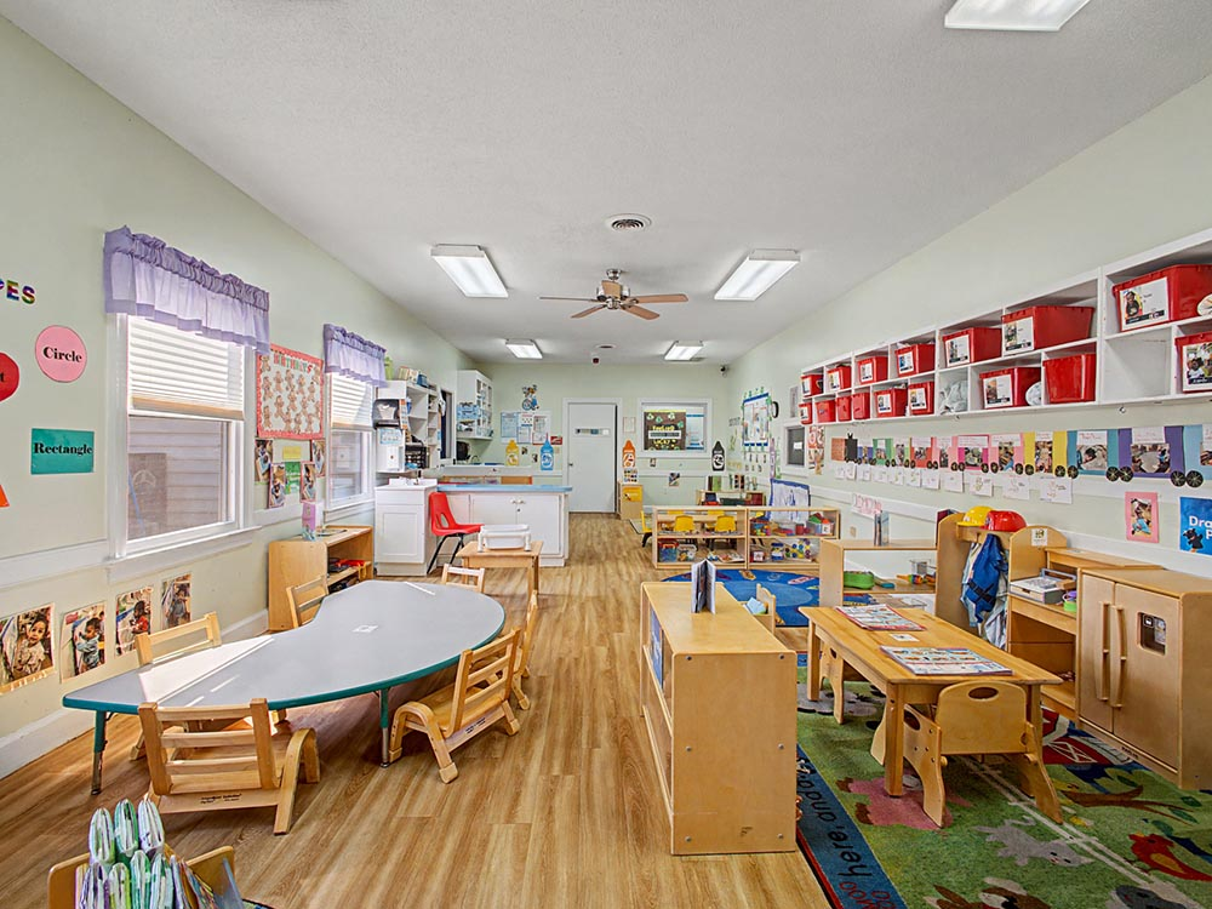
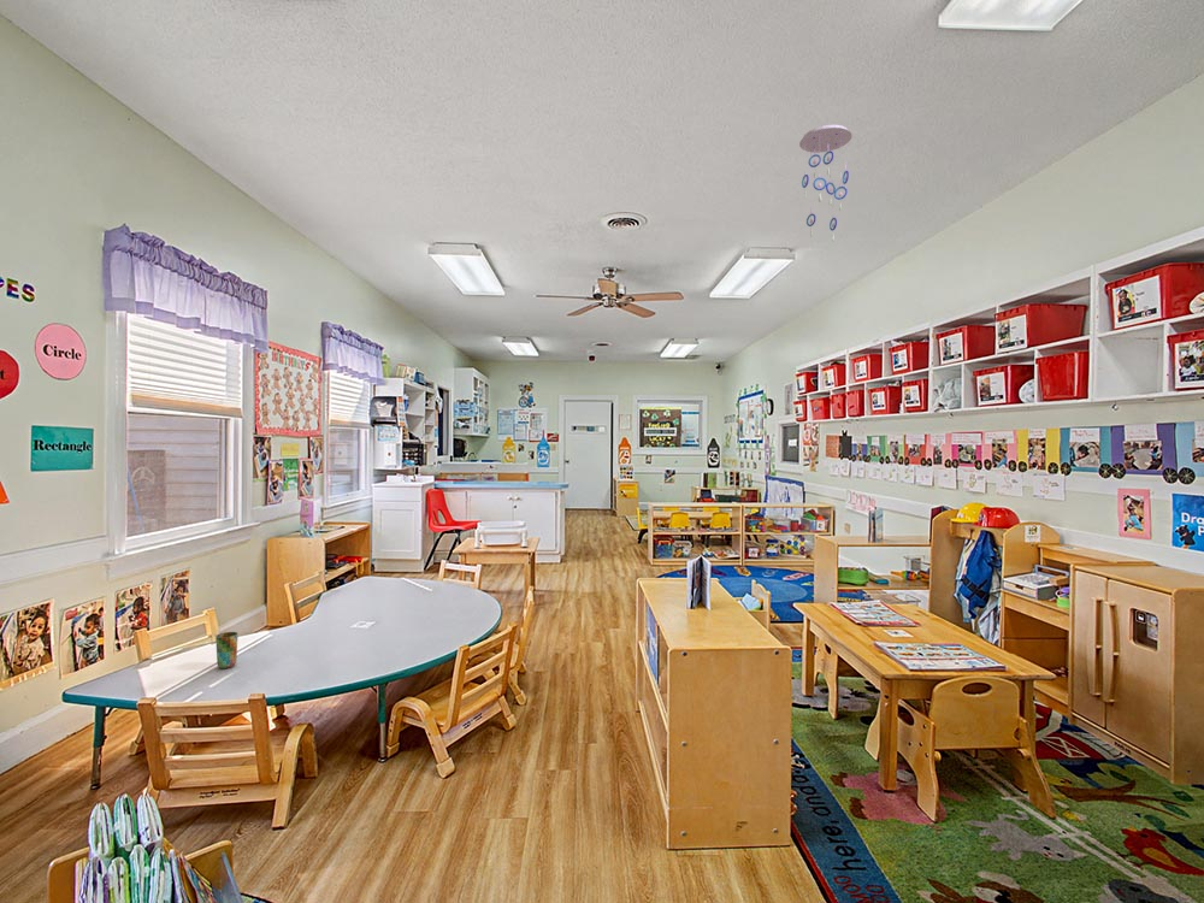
+ ceiling mobile [798,124,854,242]
+ cup [214,631,240,669]
